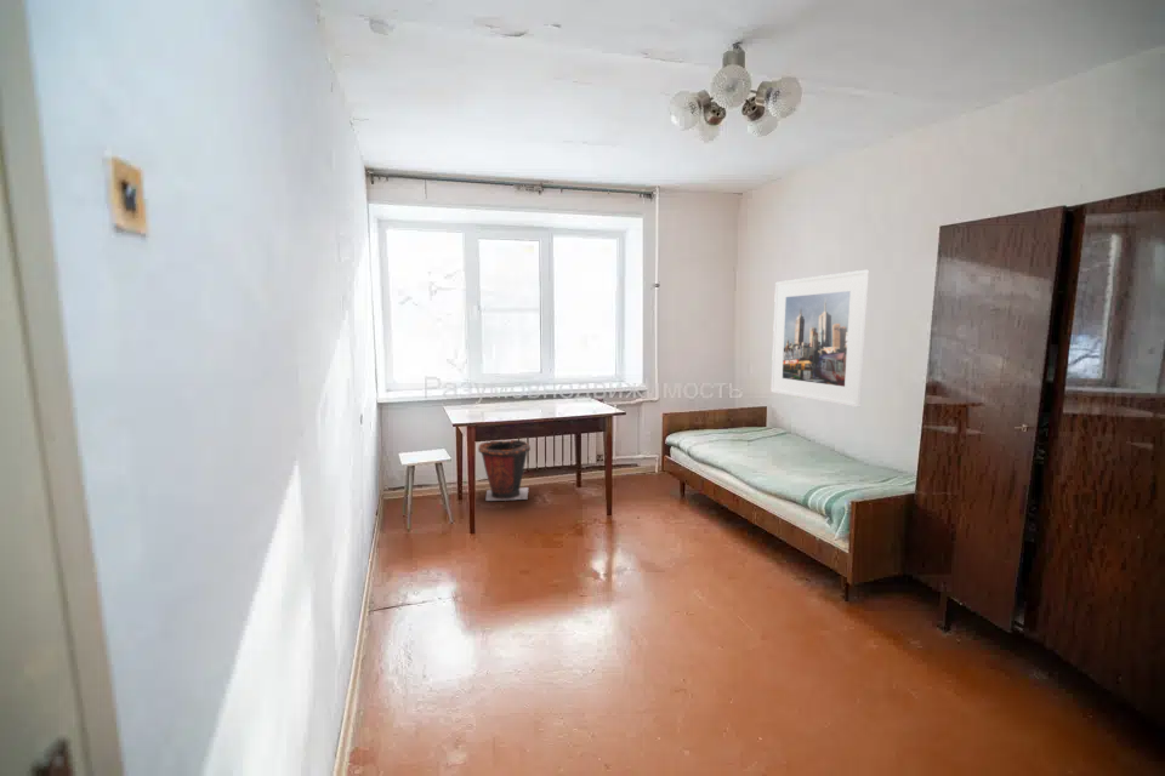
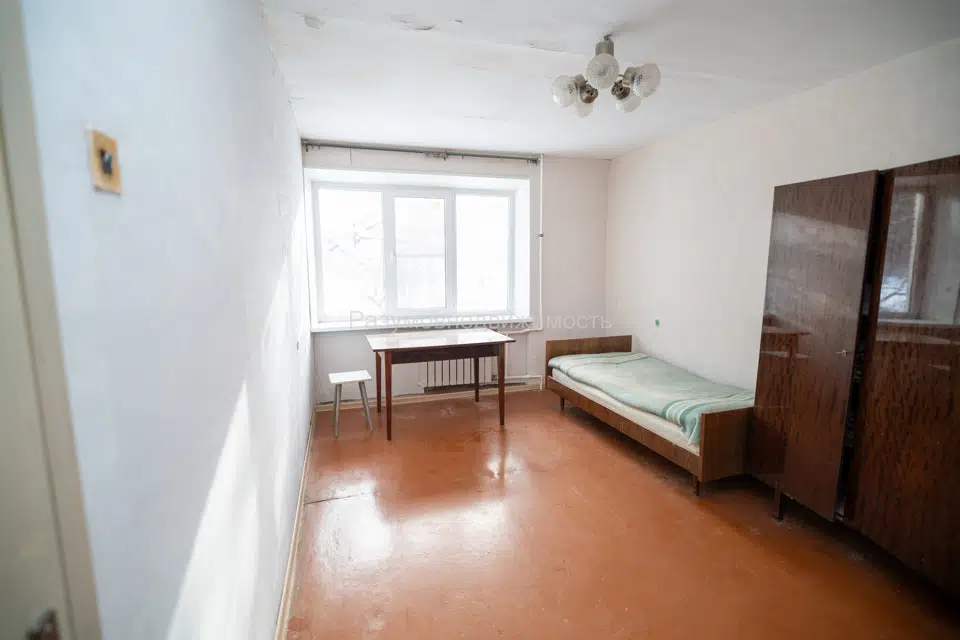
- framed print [769,269,870,409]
- waste bin [477,439,532,502]
